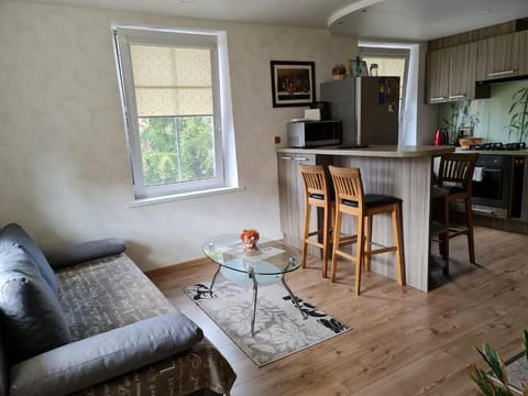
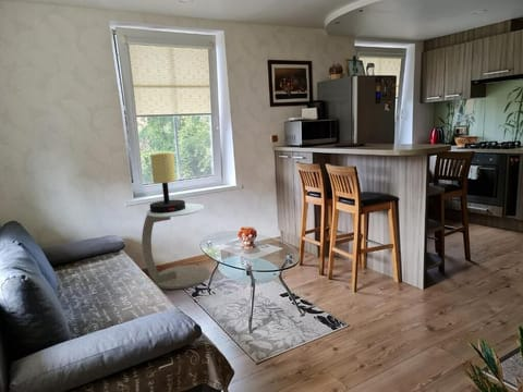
+ side table [141,203,210,290]
+ table lamp [149,151,186,213]
